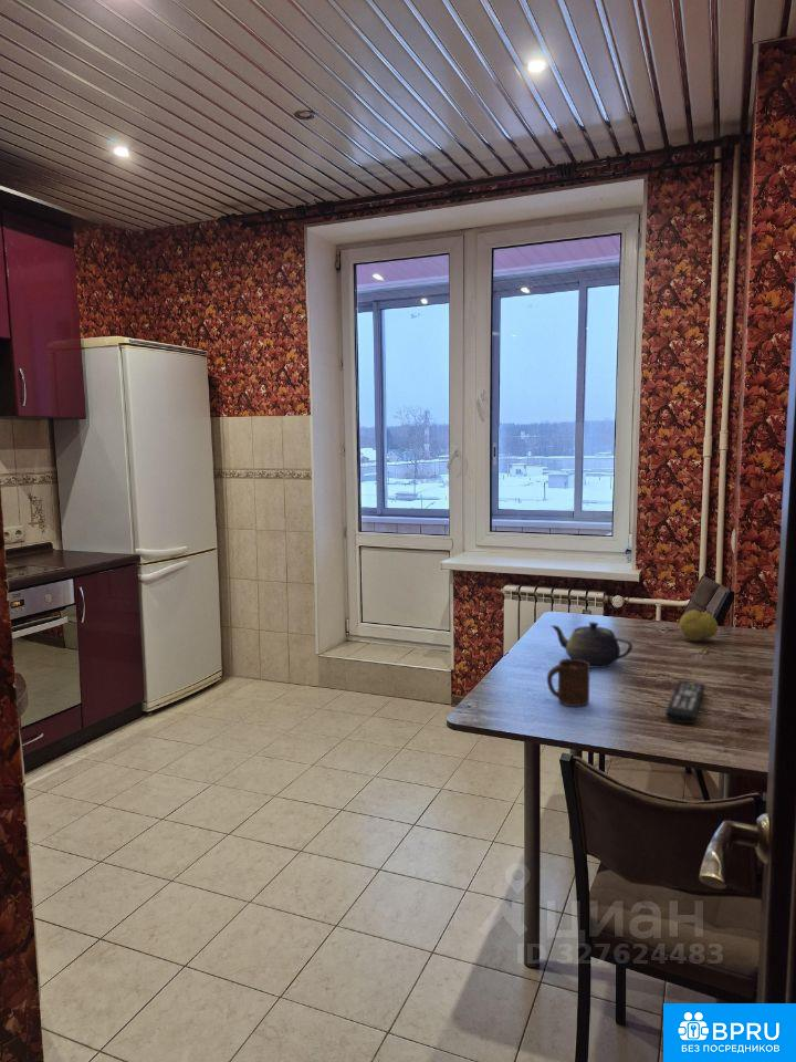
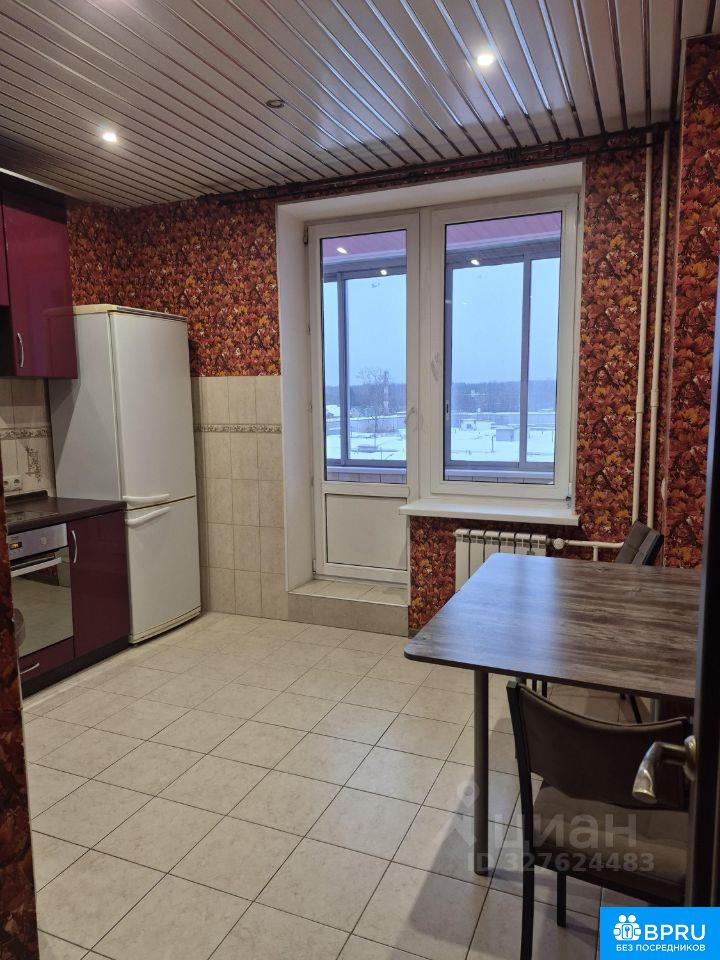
- teapot [549,621,635,669]
- cup [546,658,591,708]
- remote control [664,680,706,725]
- fruit [679,608,719,642]
